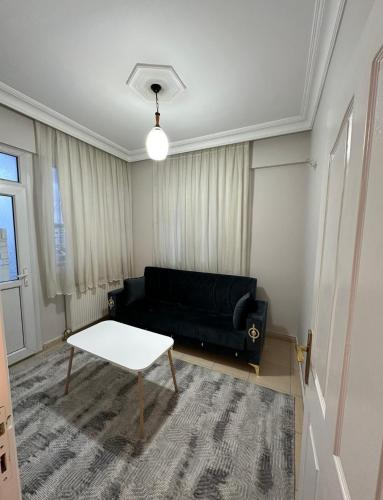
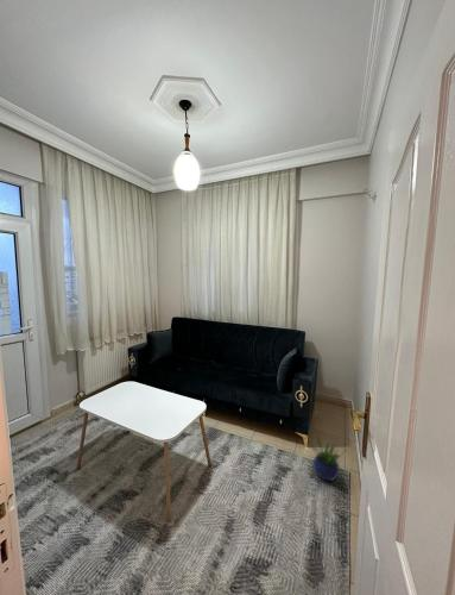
+ potted plant [310,431,349,482]
